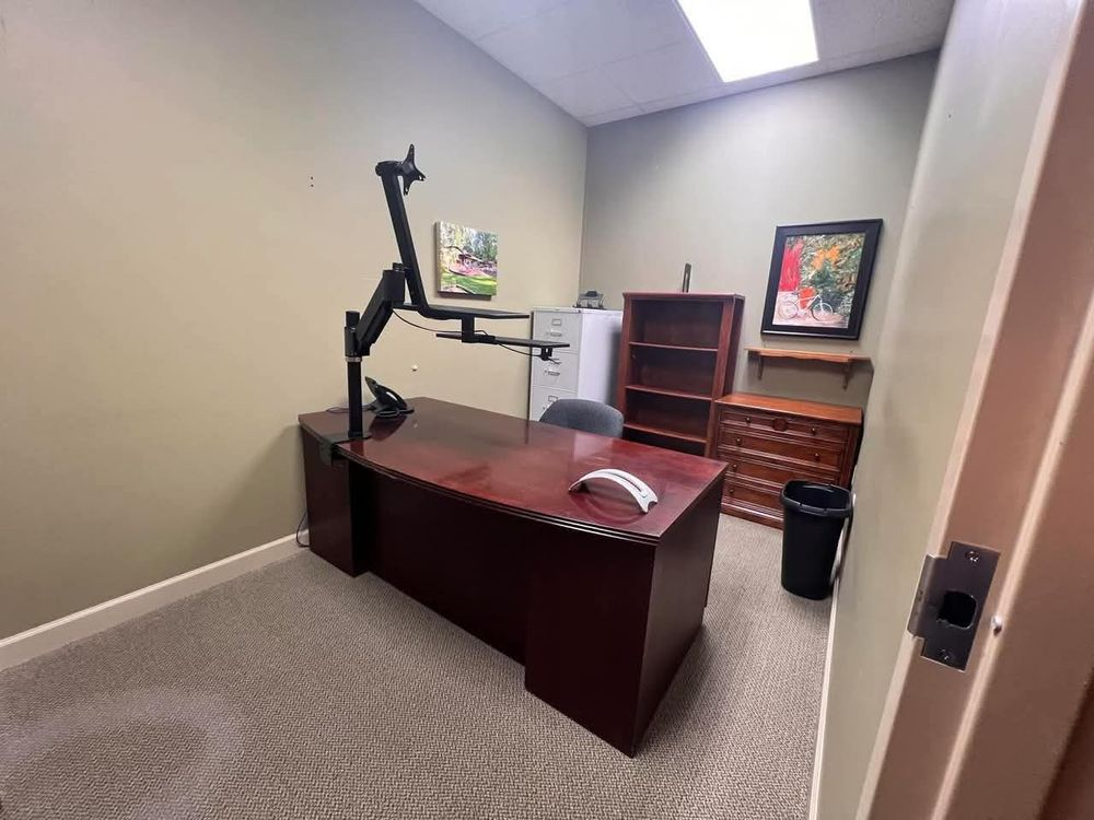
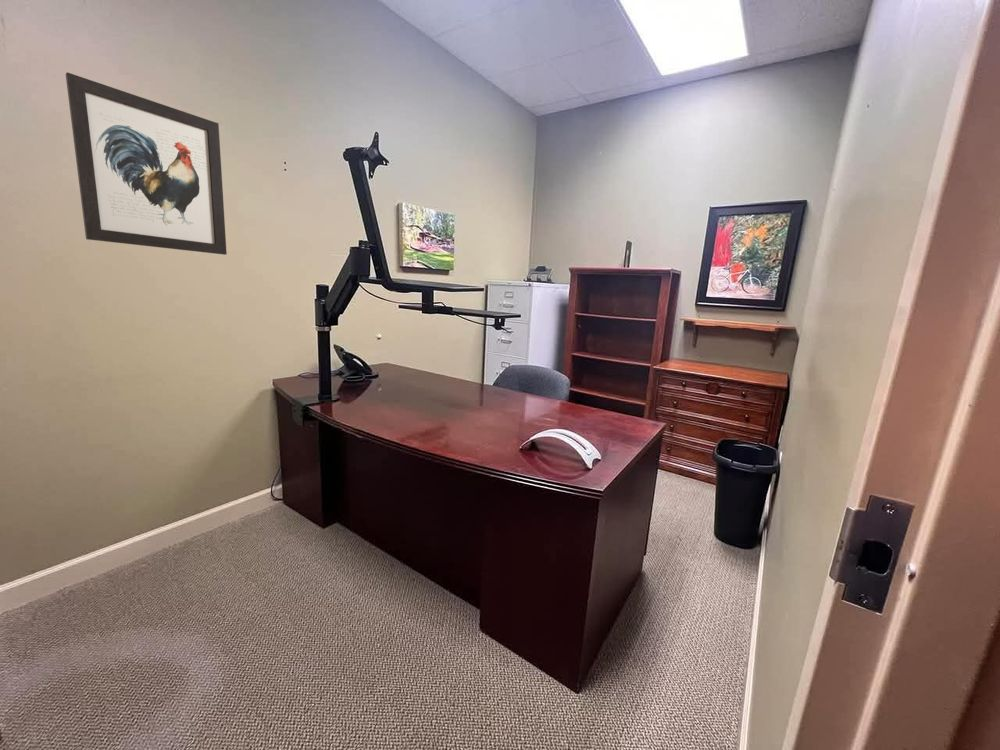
+ wall art [65,71,228,256]
